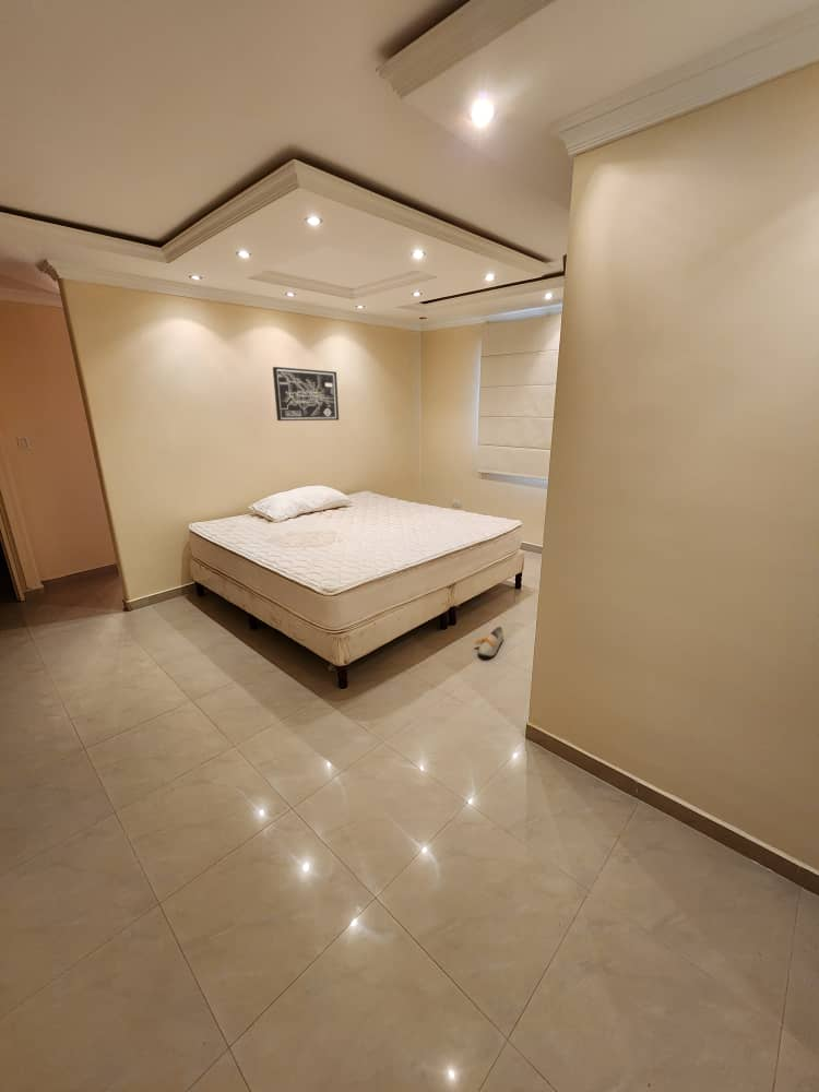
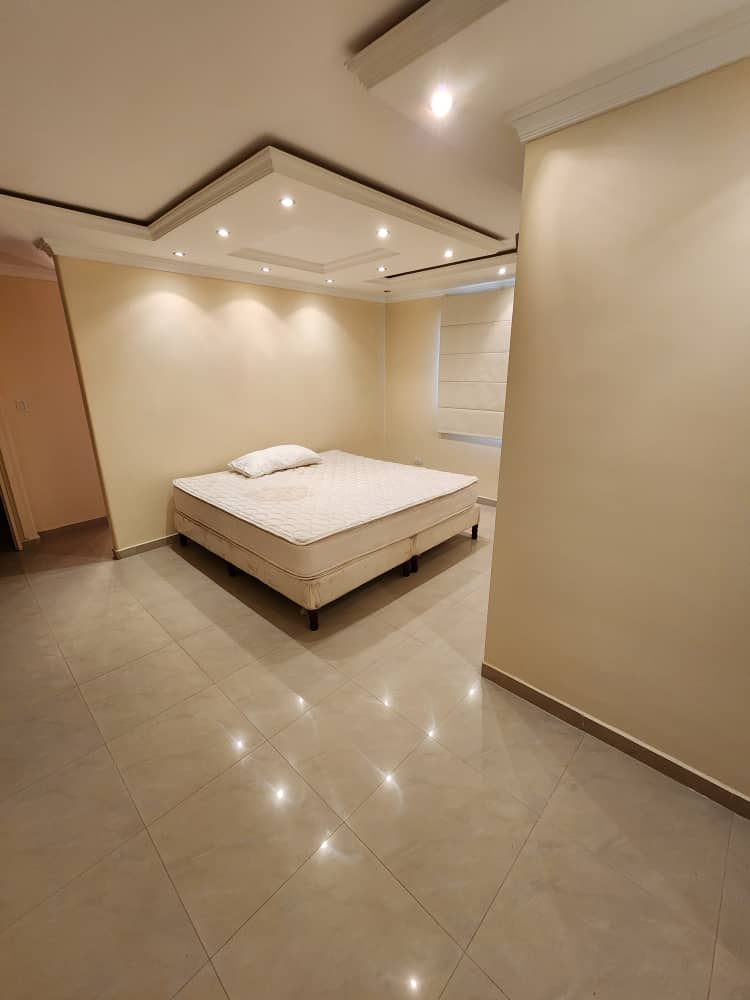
- wall art [272,366,340,422]
- shoe [473,626,505,658]
